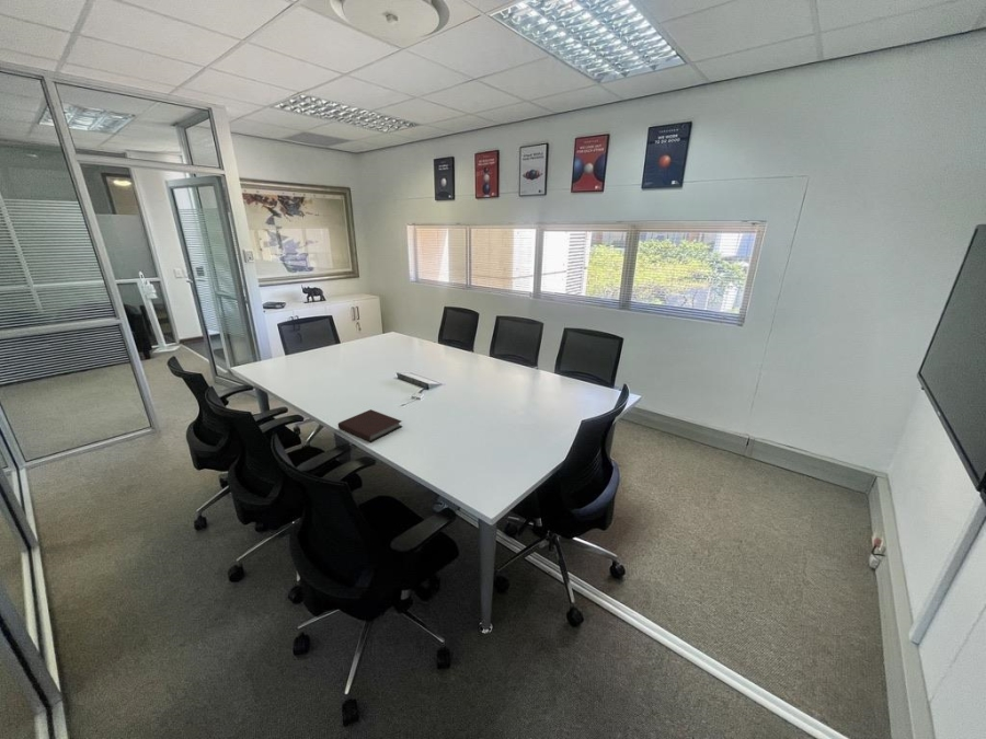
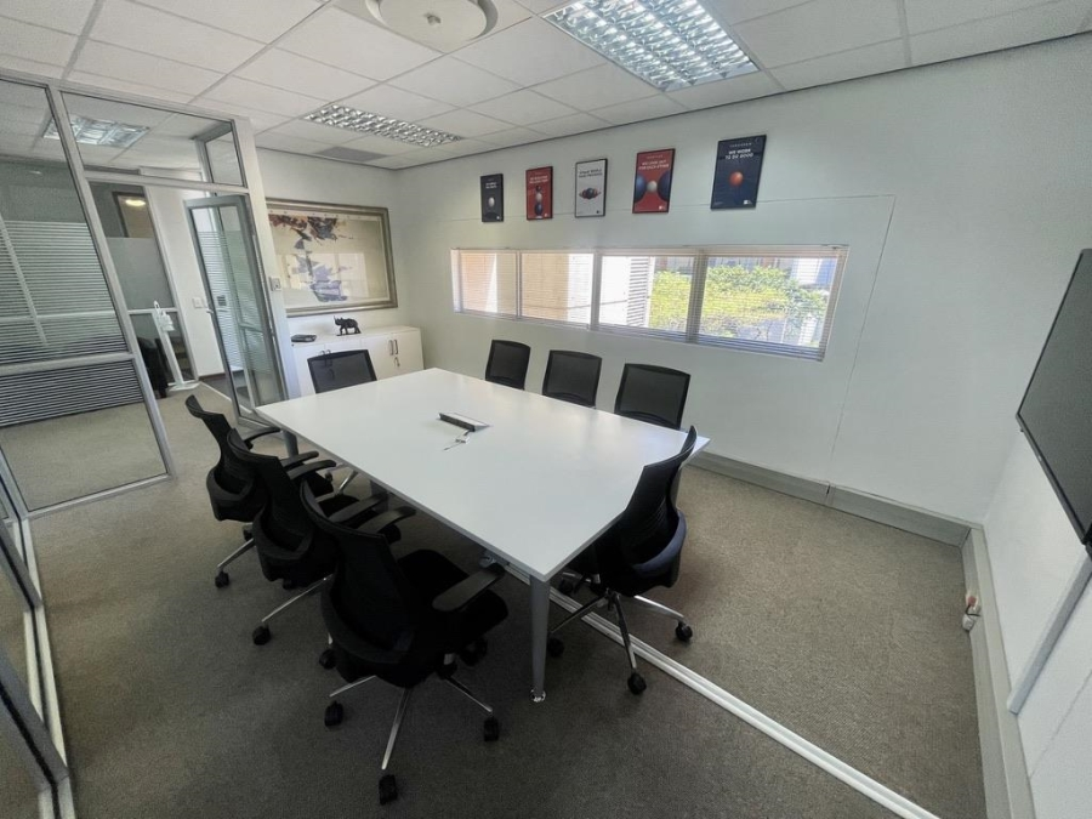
- notebook [337,408,403,443]
